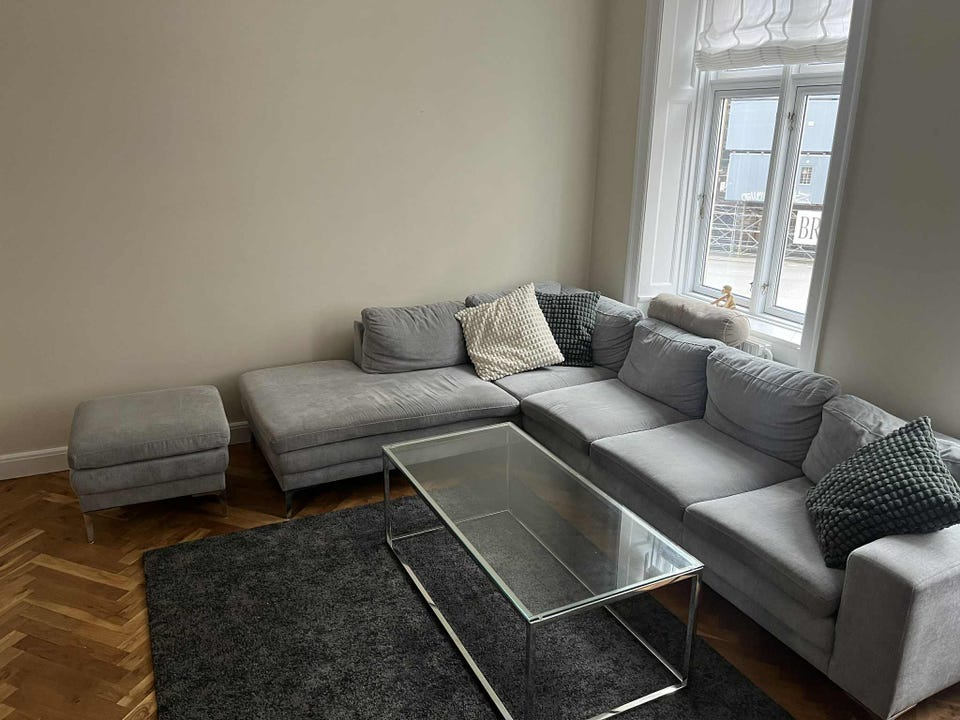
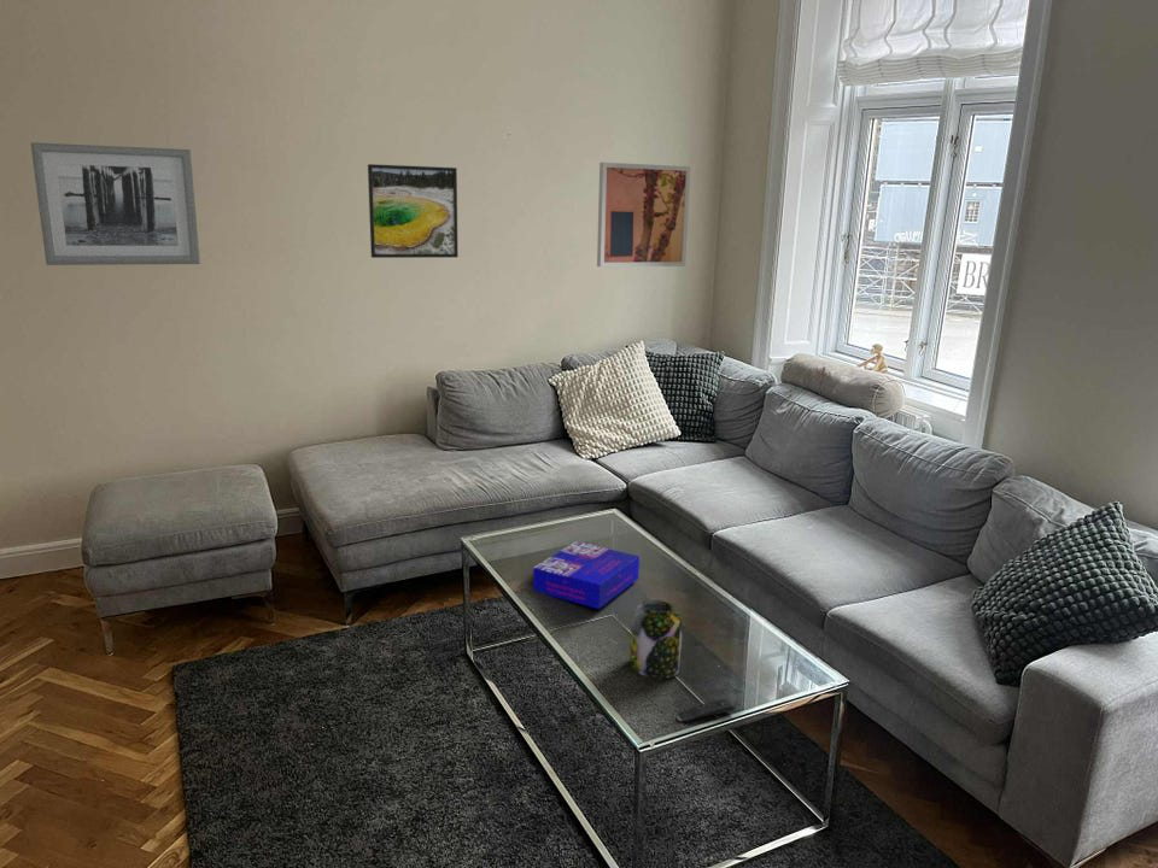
+ jar [628,598,683,680]
+ board game [532,540,641,610]
+ wall art [596,162,691,268]
+ wall art [29,141,201,266]
+ remote control [676,698,737,723]
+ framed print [367,163,460,259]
